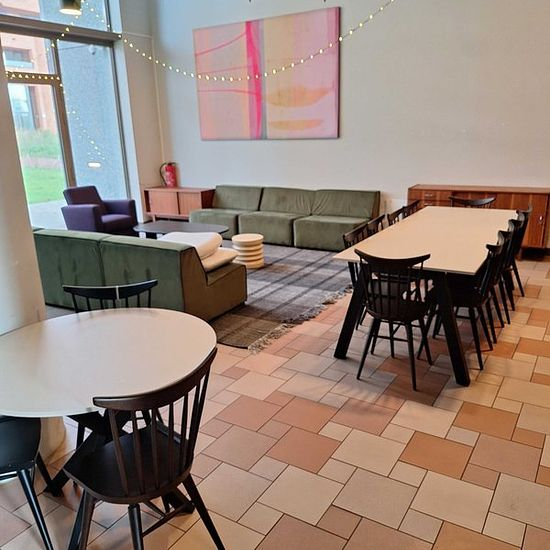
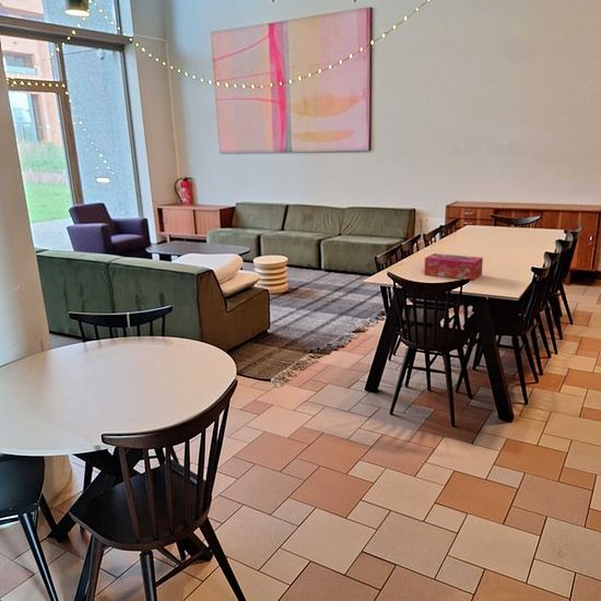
+ tissue box [423,252,484,281]
